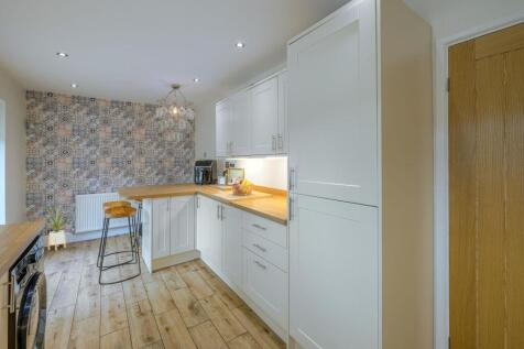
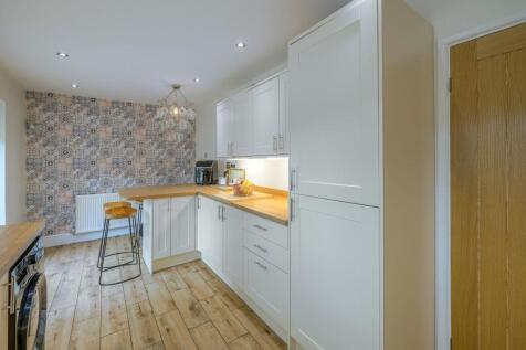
- house plant [45,205,69,251]
